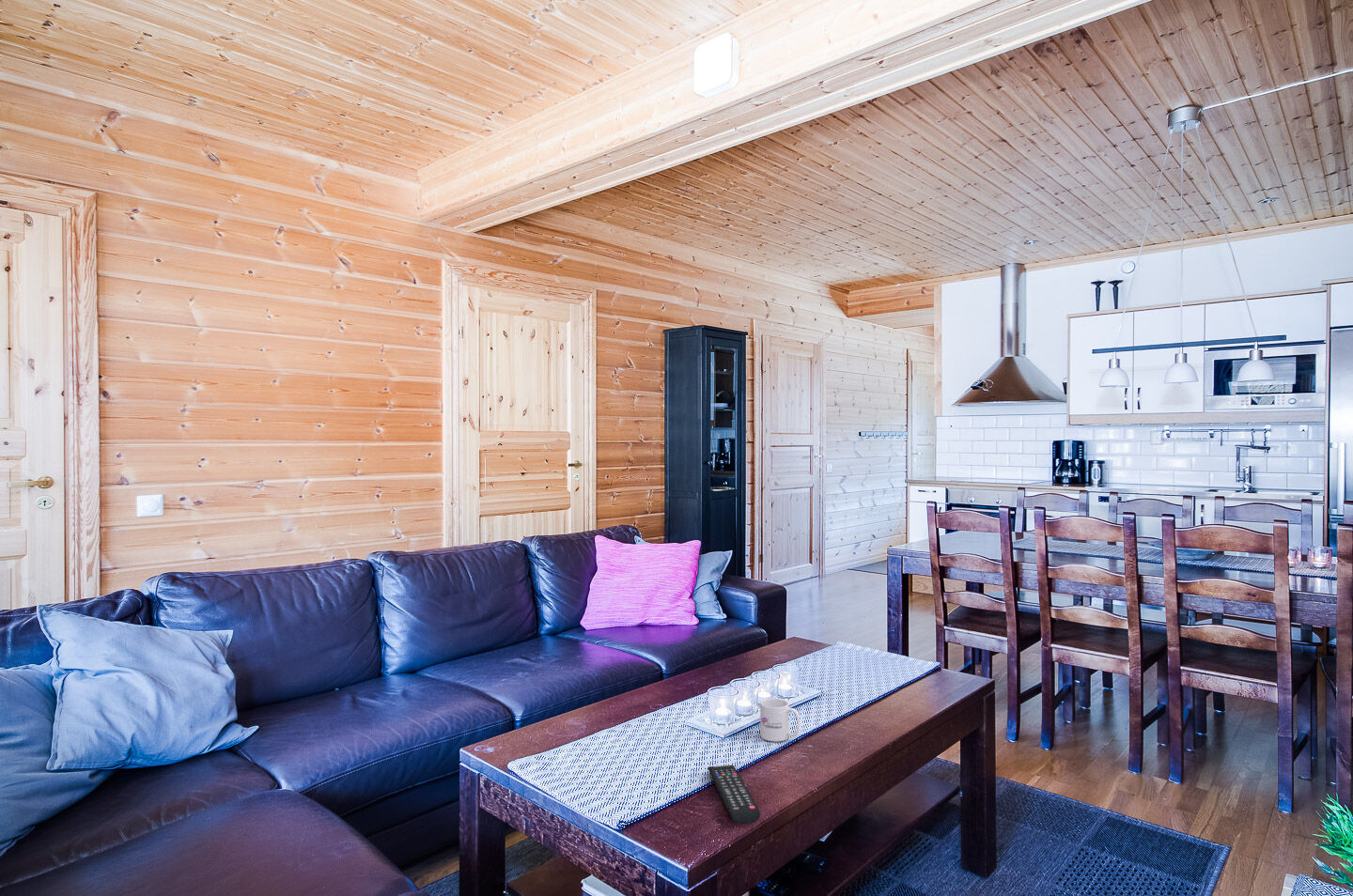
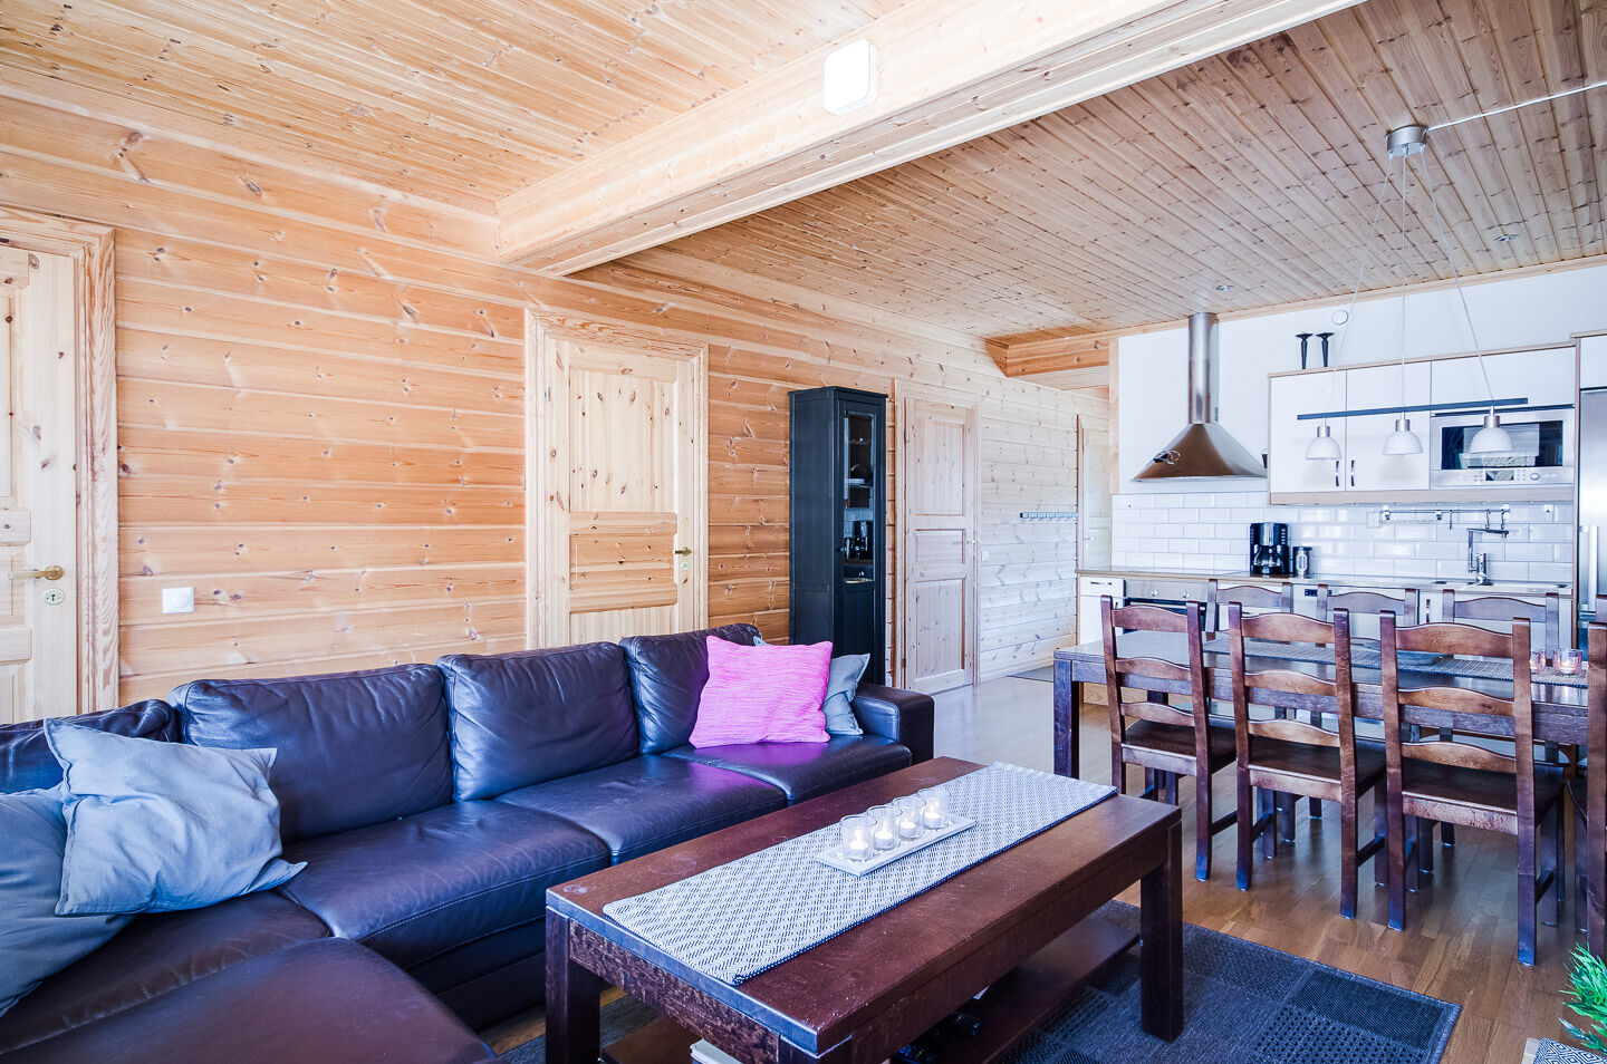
- mug [759,698,801,743]
- remote control [708,765,761,825]
